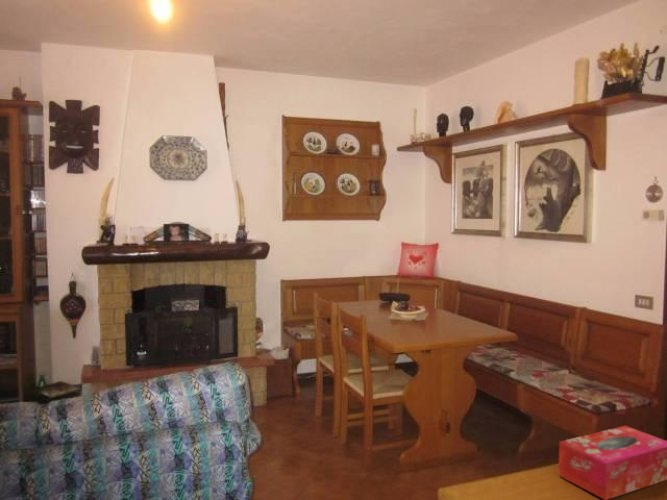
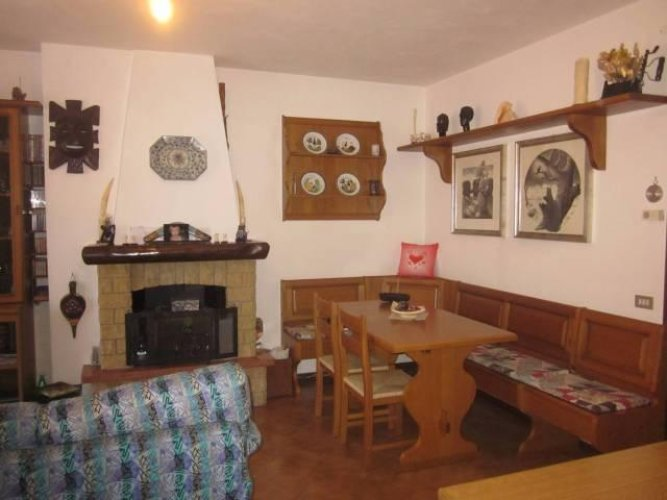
- tissue box [557,425,667,500]
